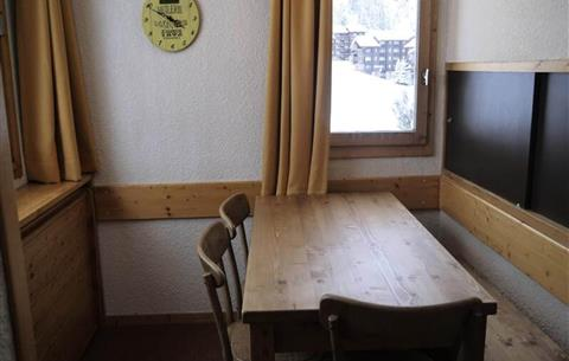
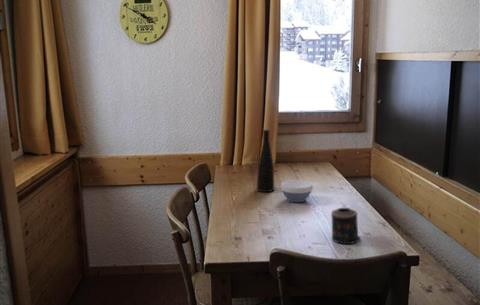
+ bowl [280,179,314,203]
+ vase [255,129,276,193]
+ candle [330,207,362,245]
